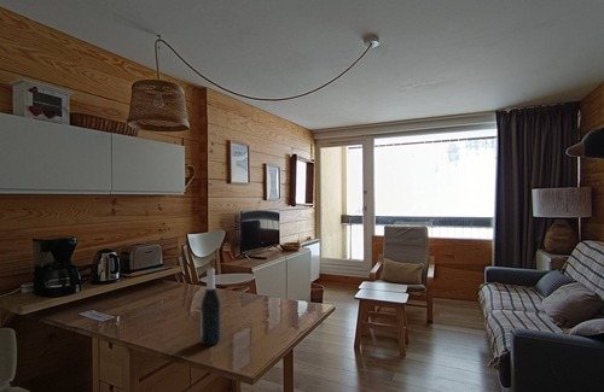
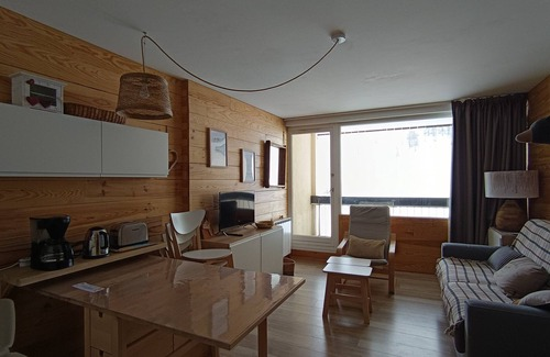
- wine bottle [199,267,222,346]
